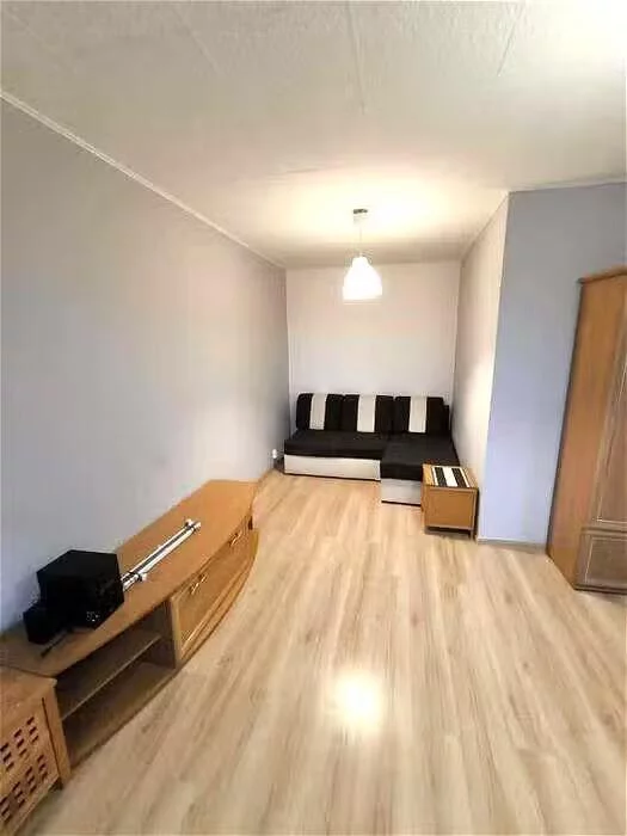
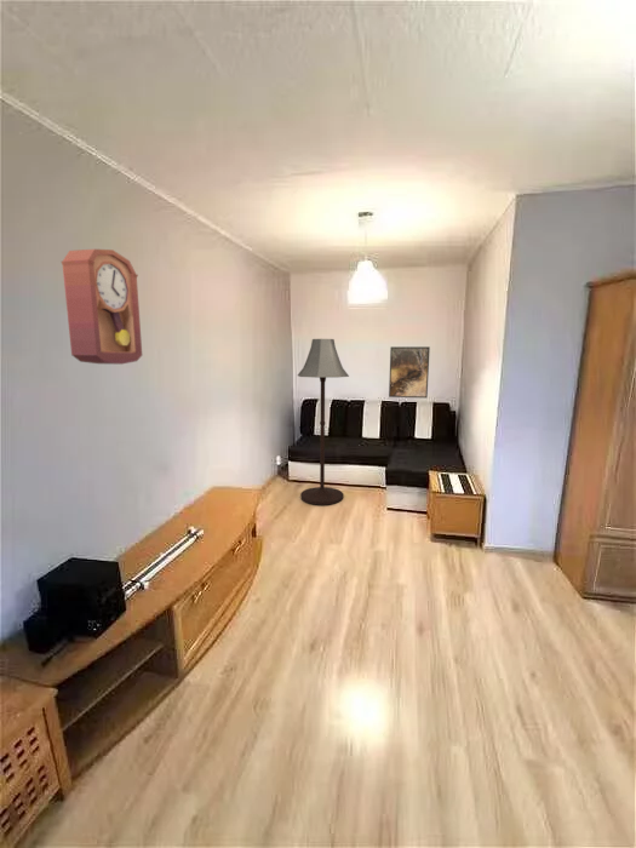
+ floor lamp [297,338,350,506]
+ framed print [388,345,431,400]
+ pendulum clock [61,248,143,366]
